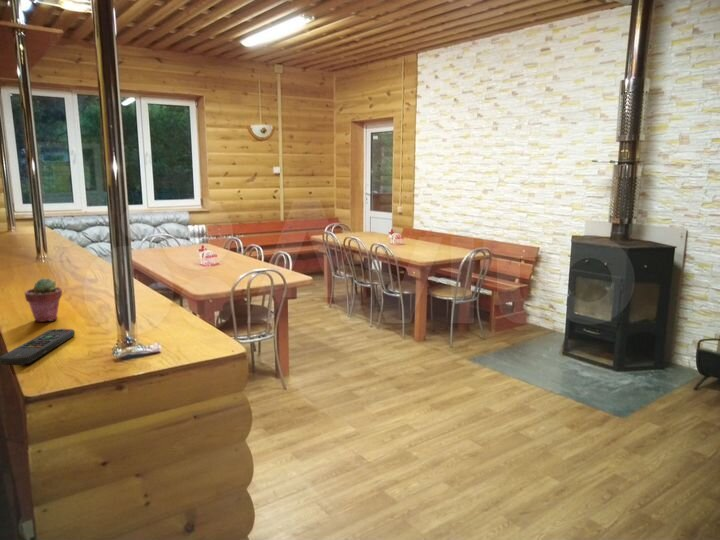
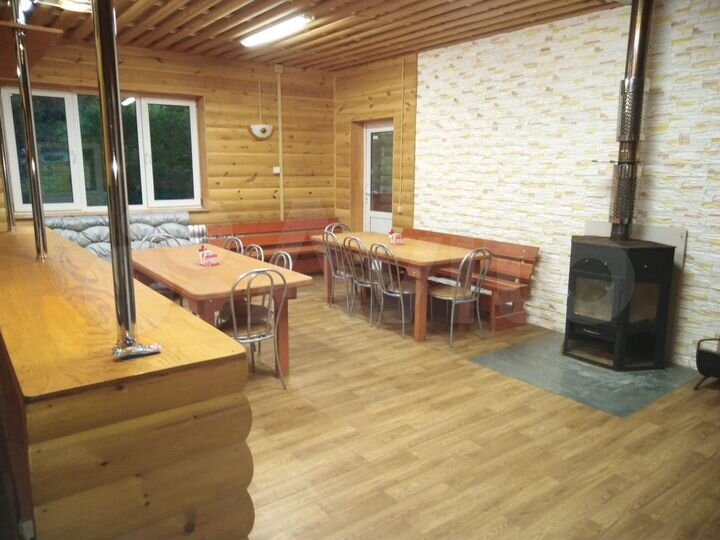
- remote control [0,328,76,366]
- potted succulent [24,277,63,323]
